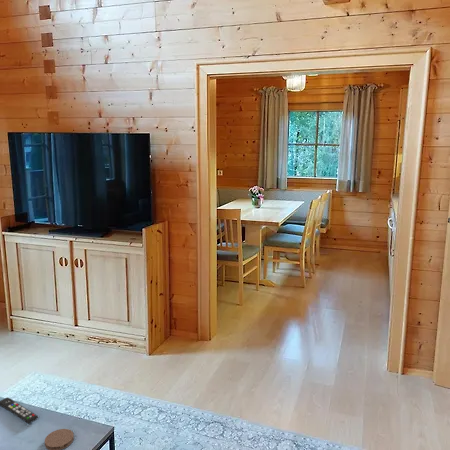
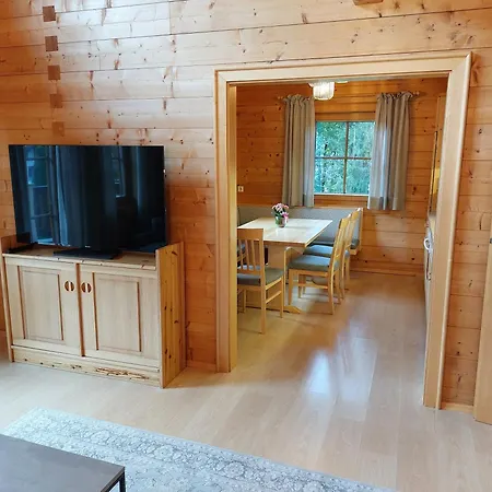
- remote control [0,396,39,425]
- coaster [44,428,75,450]
